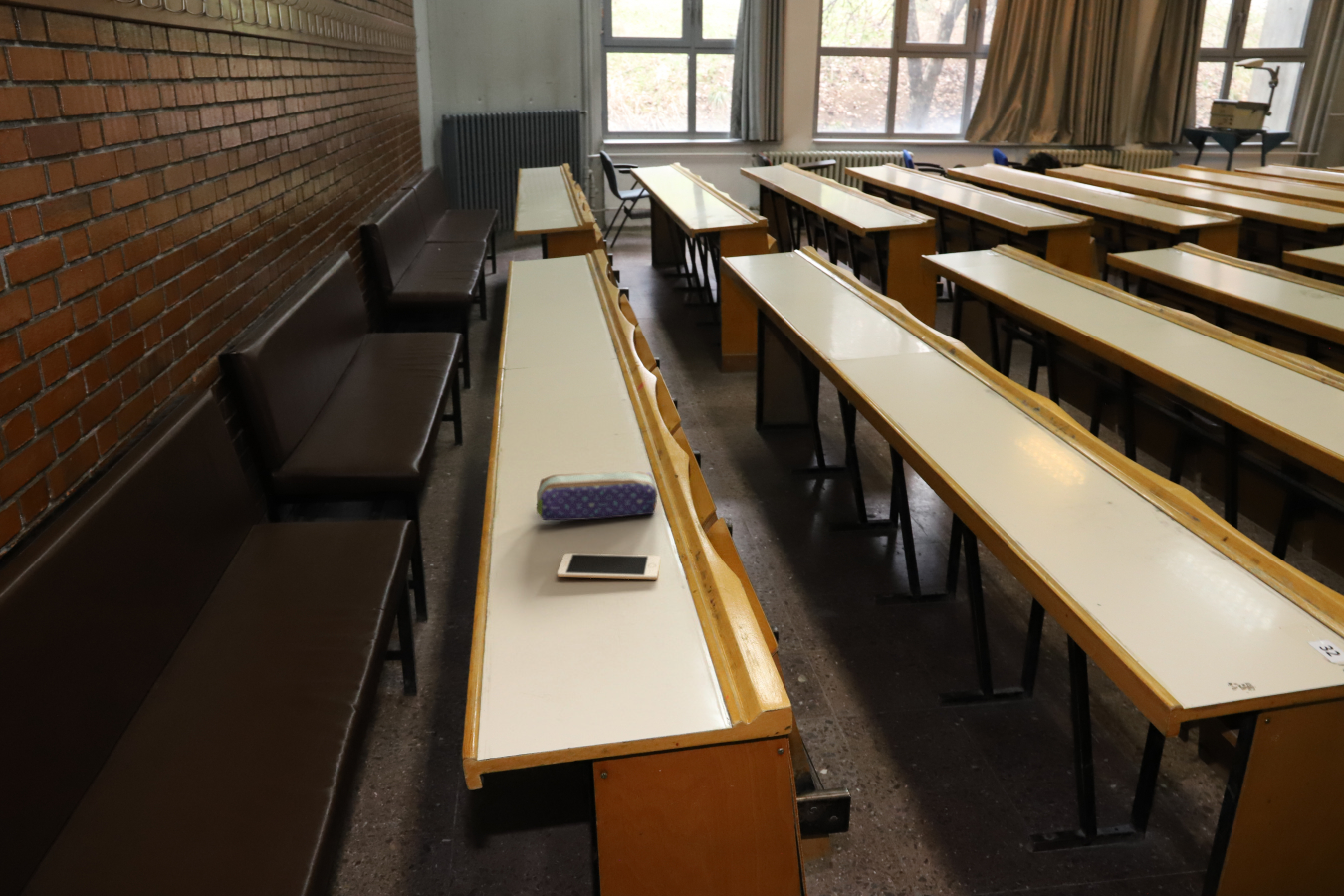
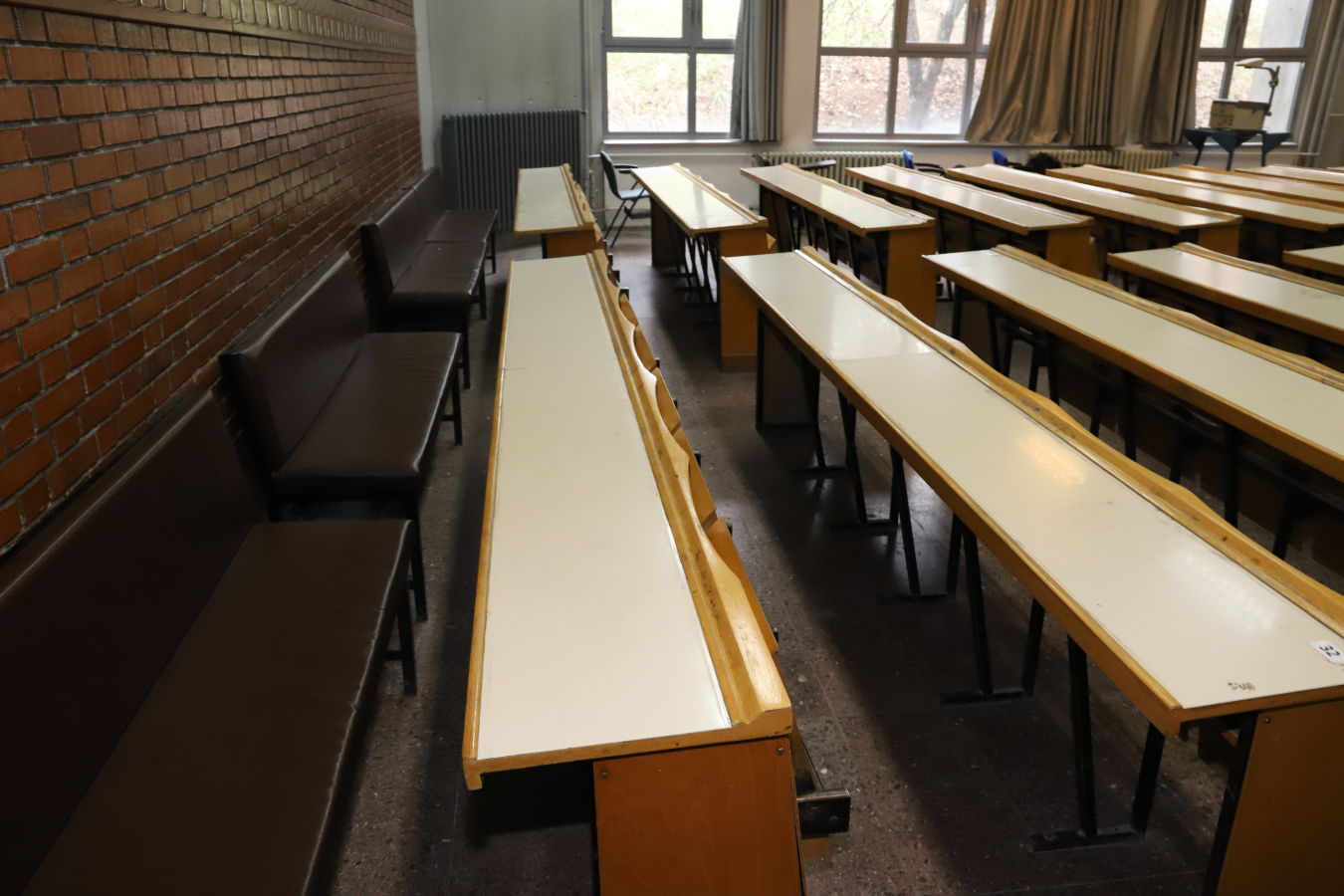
- pencil case [536,470,658,521]
- cell phone [557,553,661,581]
